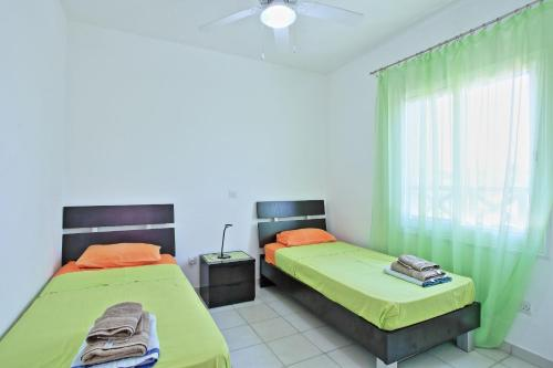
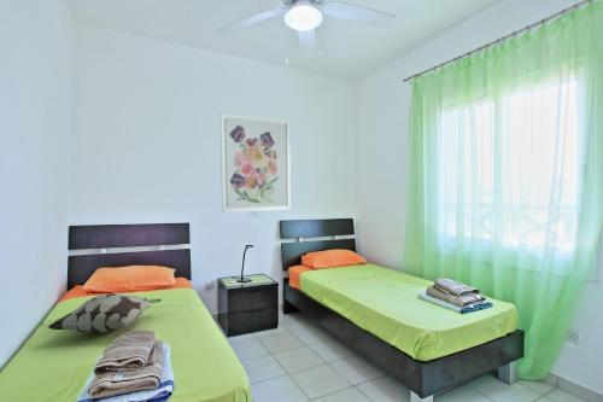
+ decorative pillow [47,292,163,334]
+ wall art [219,112,292,214]
